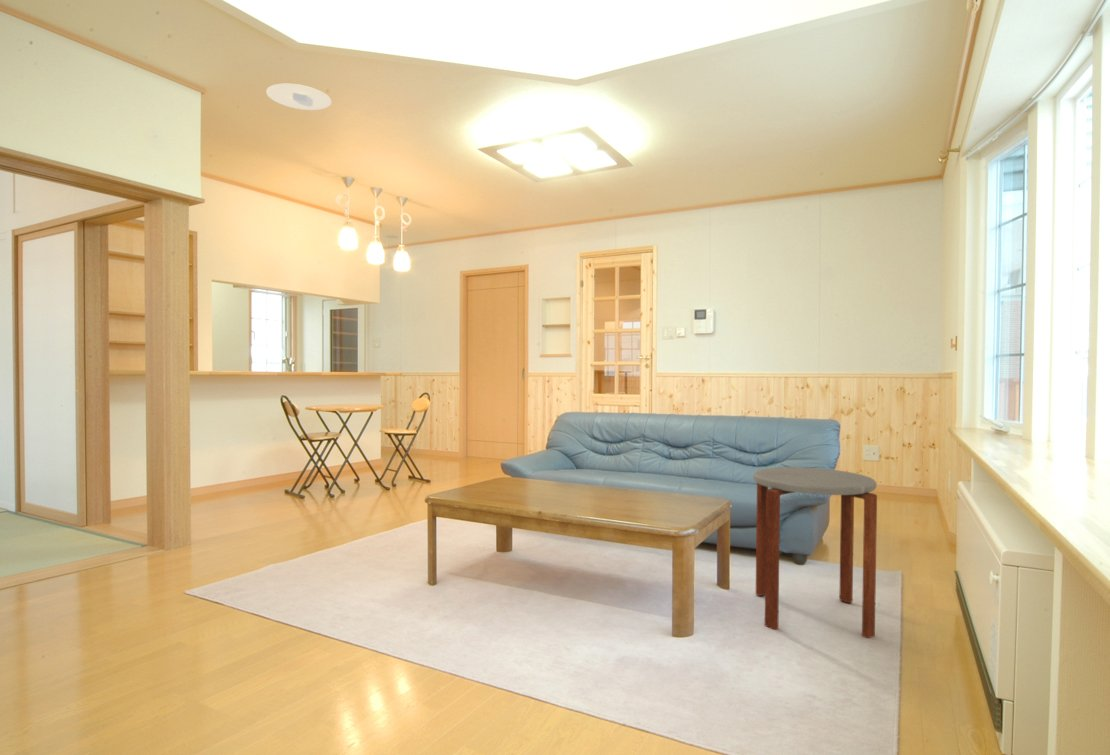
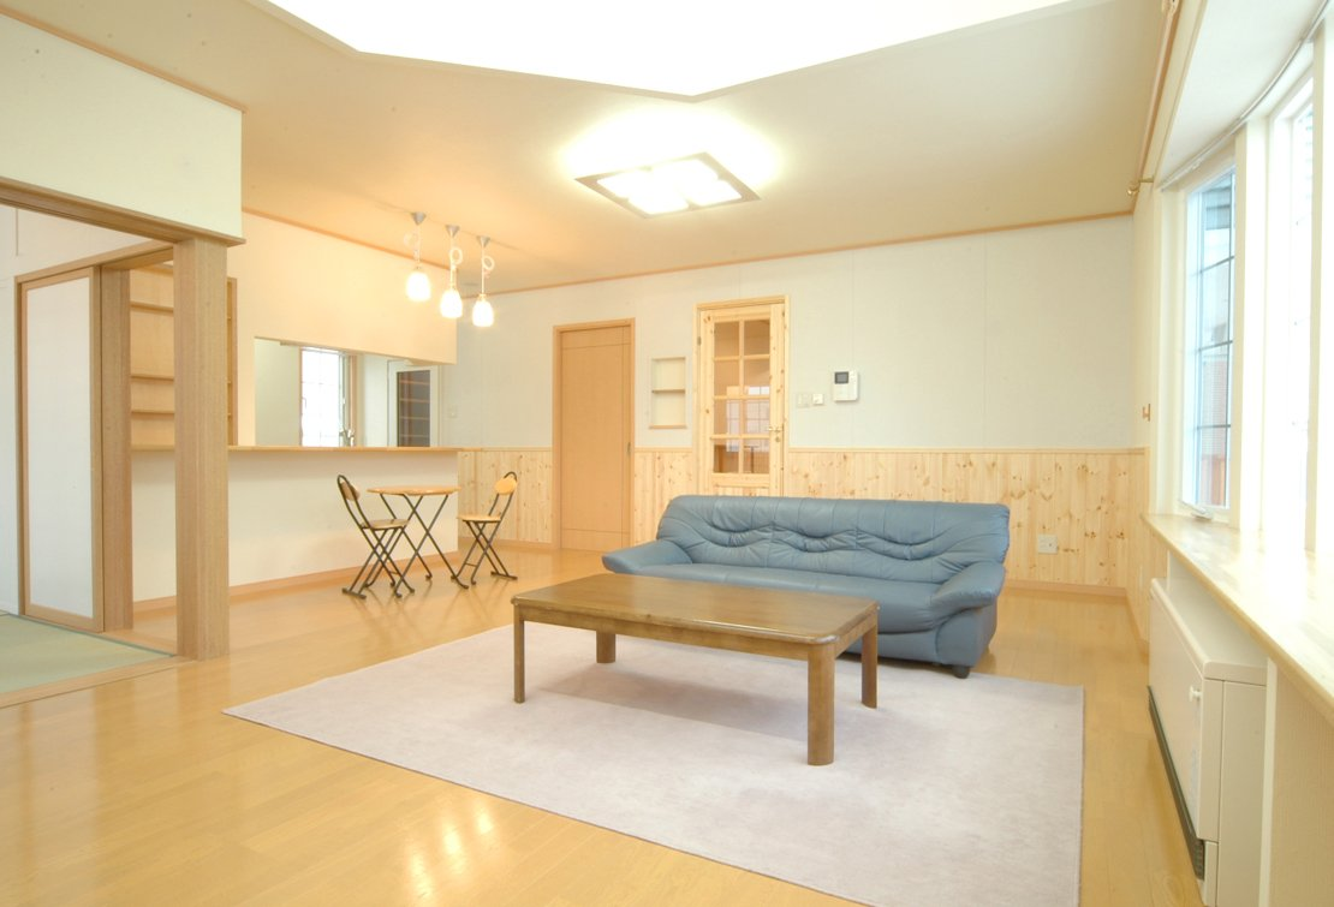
- side table [752,466,878,639]
- recessed light [265,83,332,111]
